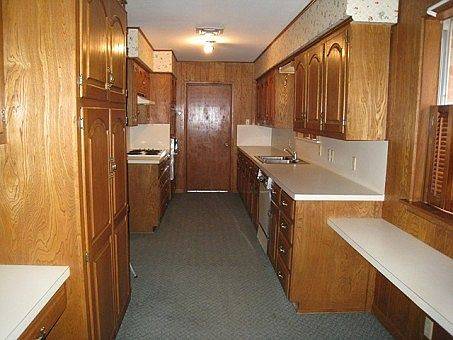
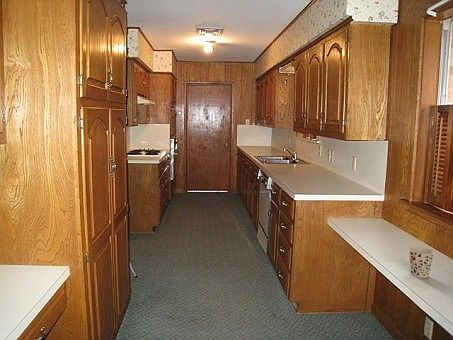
+ cup [408,246,435,279]
